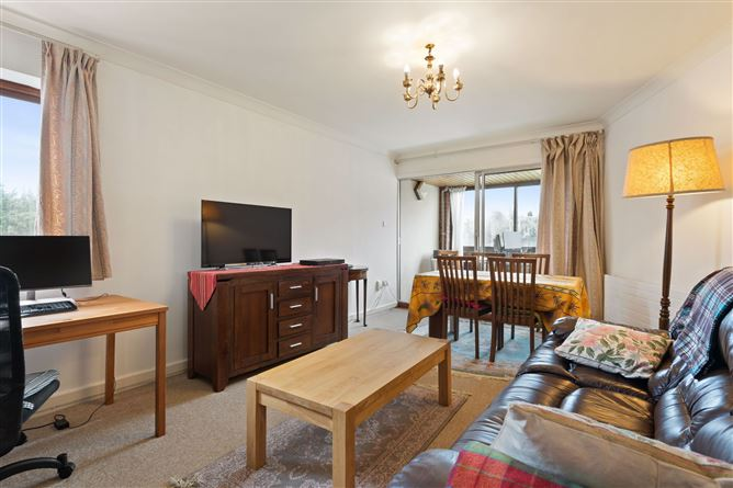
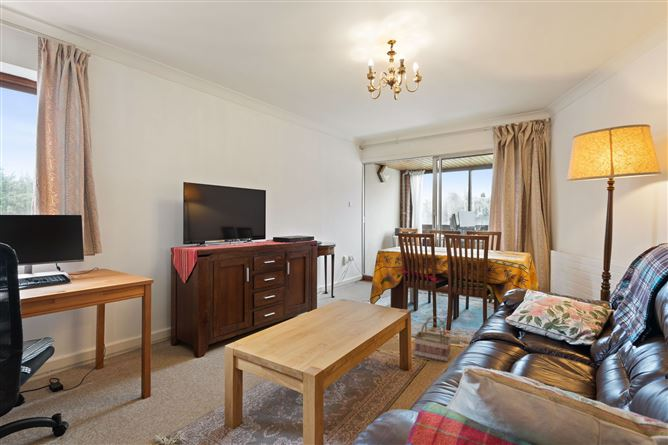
+ basket [413,316,452,363]
